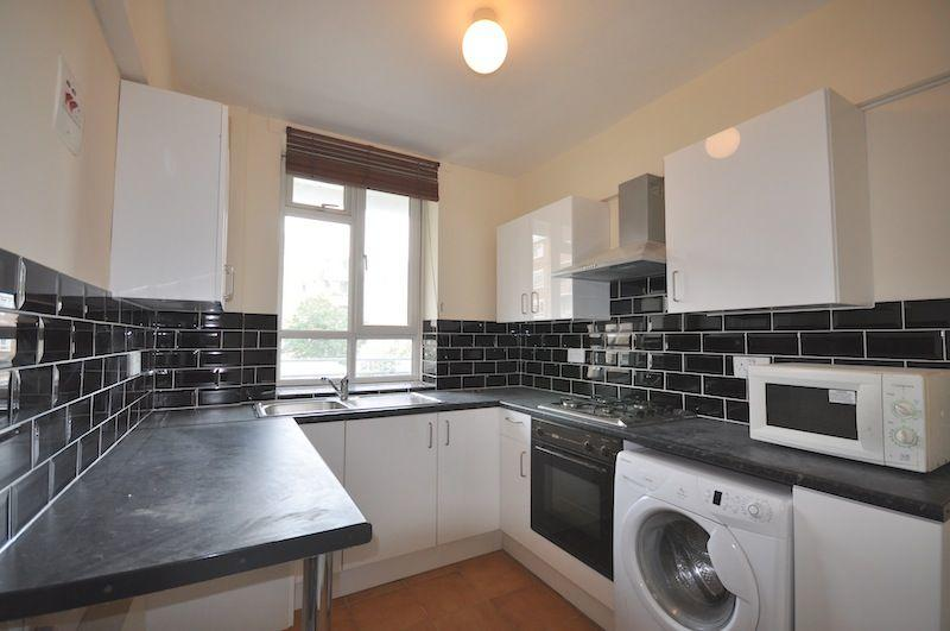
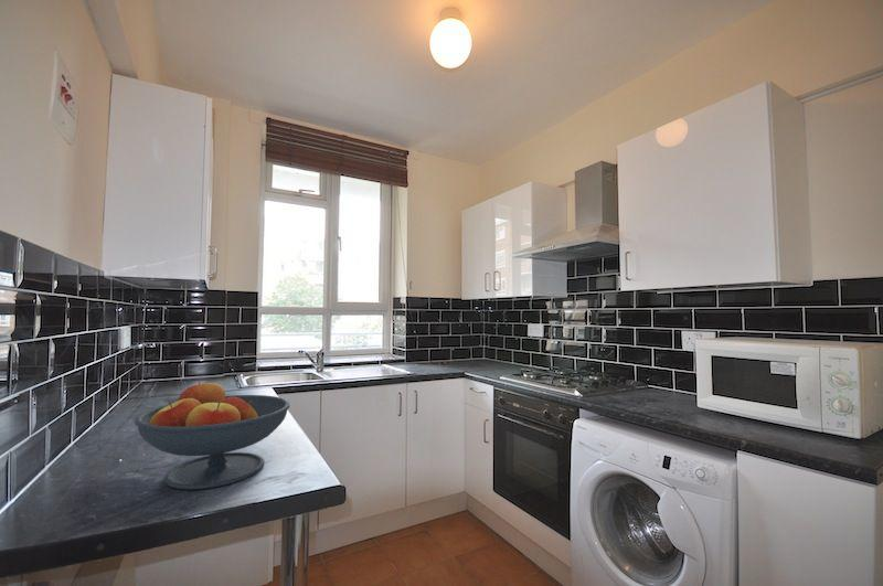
+ fruit bowl [134,381,290,491]
